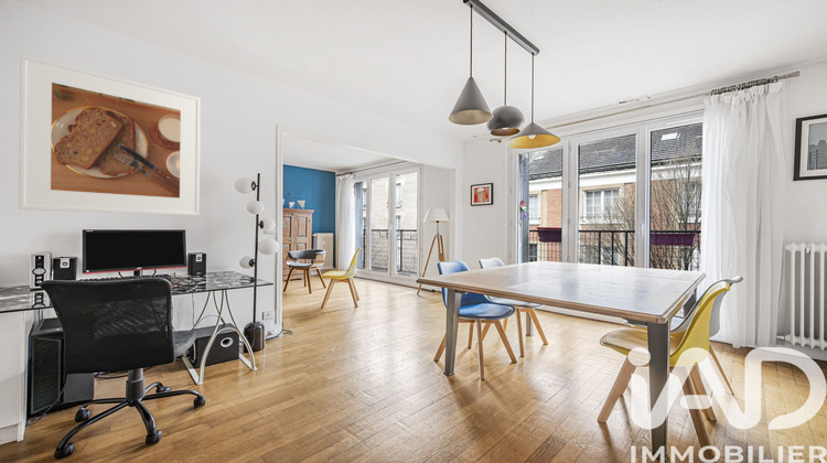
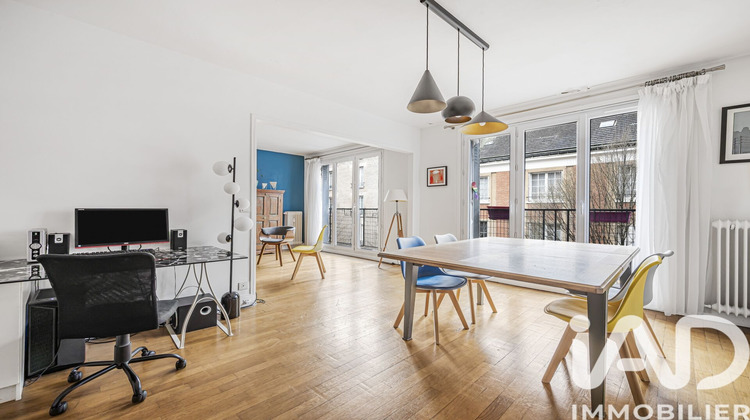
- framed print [18,53,202,217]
